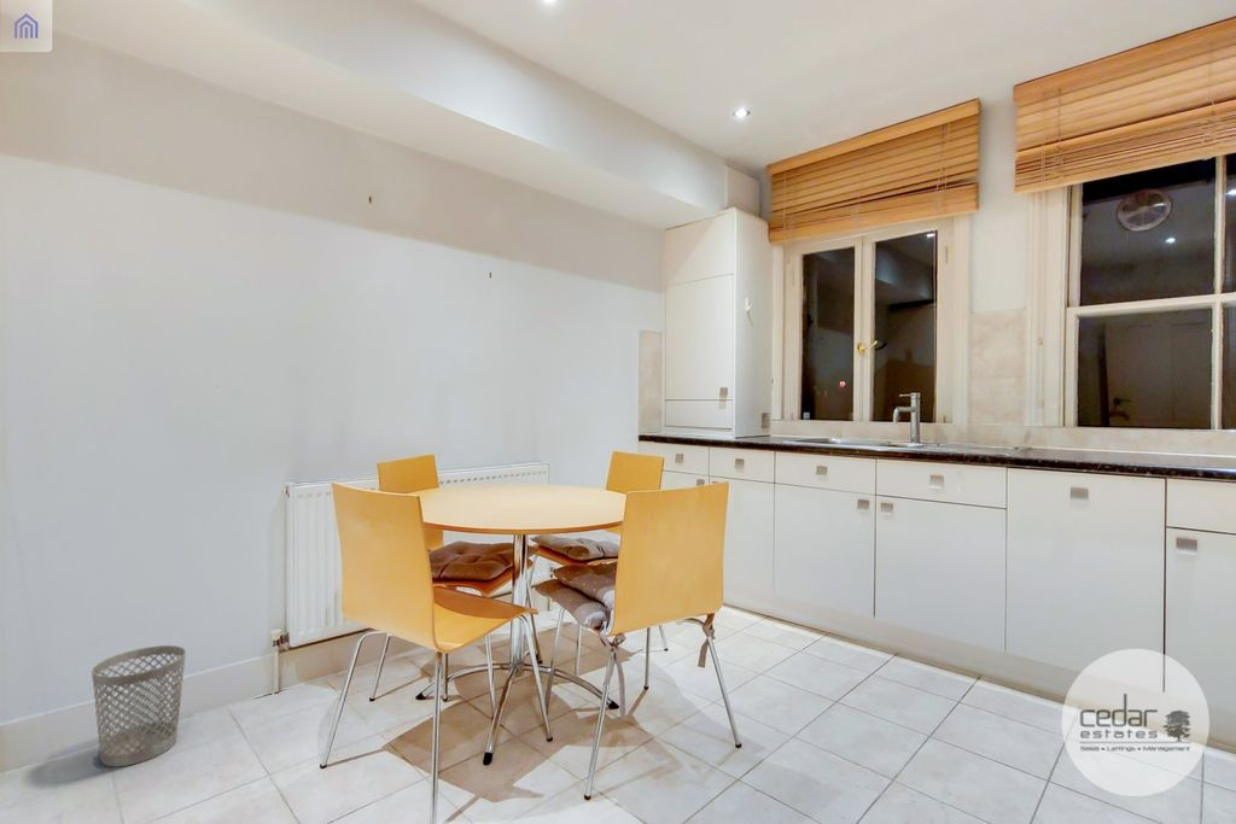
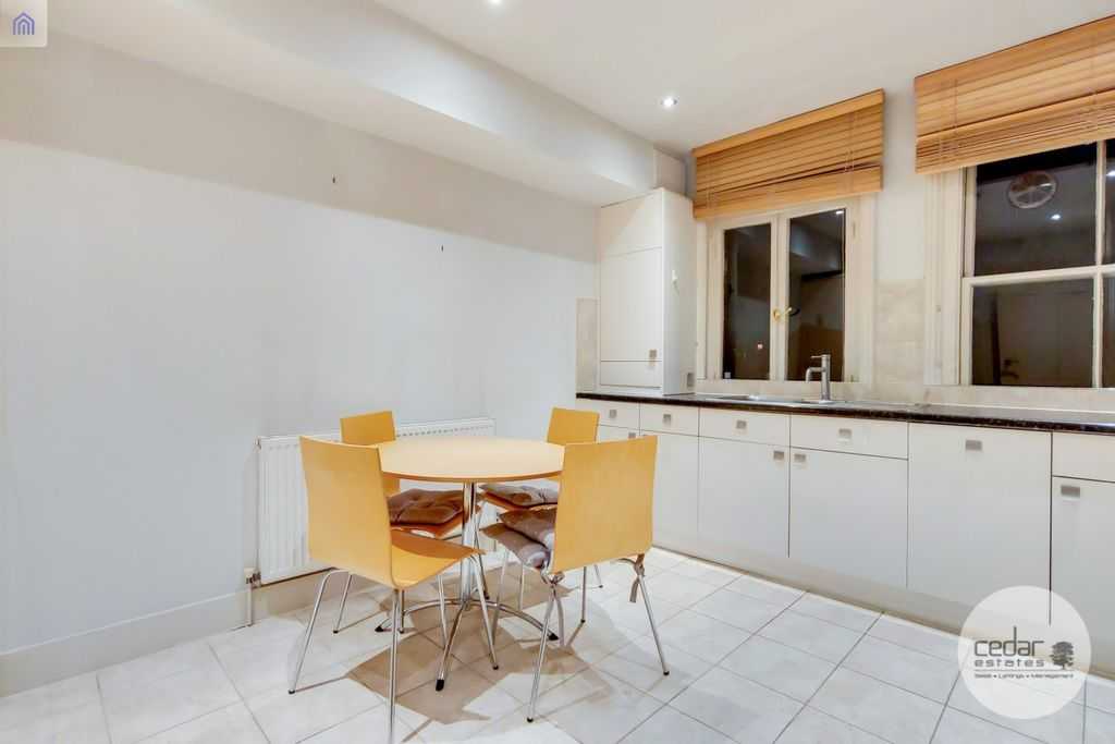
- wastebasket [91,644,187,767]
